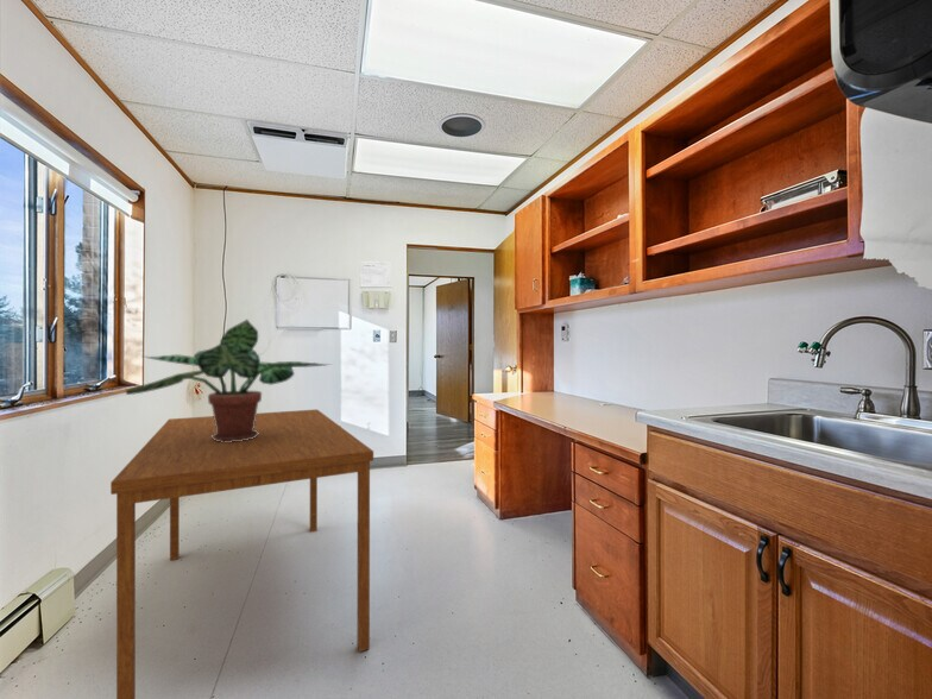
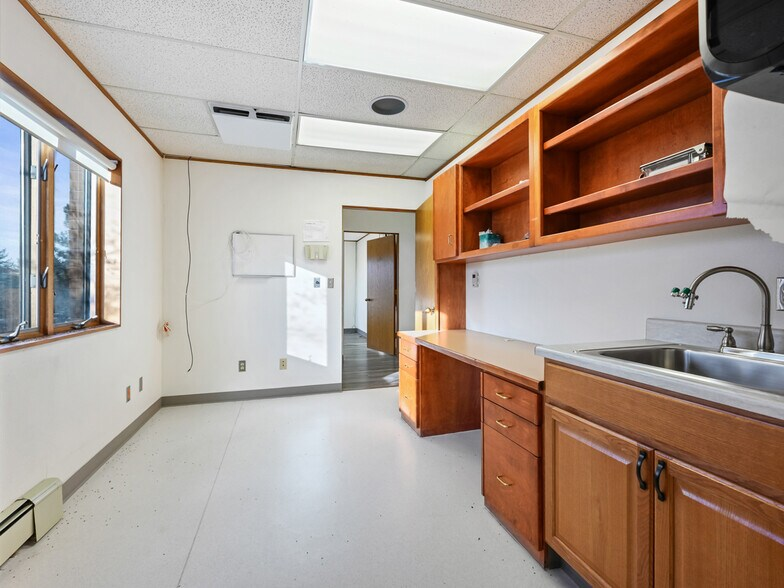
- potted plant [125,319,334,442]
- dining table [109,408,374,699]
